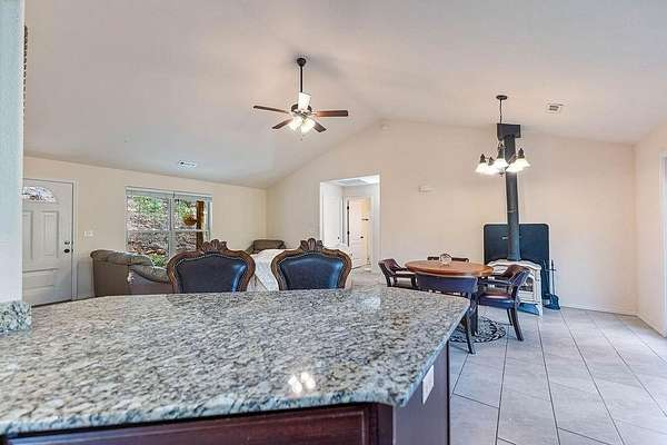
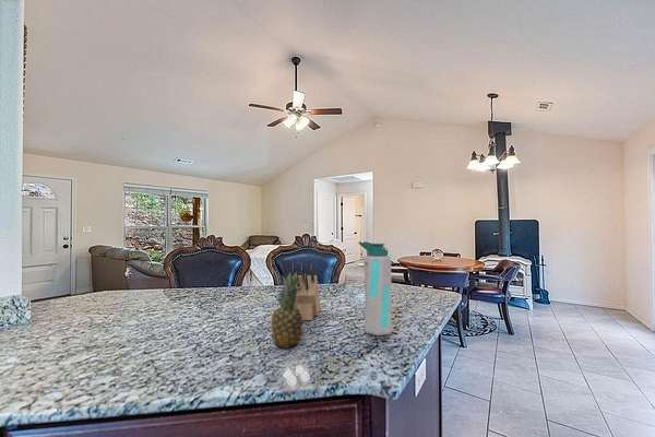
+ fruit [270,271,305,350]
+ water bottle [358,240,393,336]
+ knife block [290,262,321,321]
